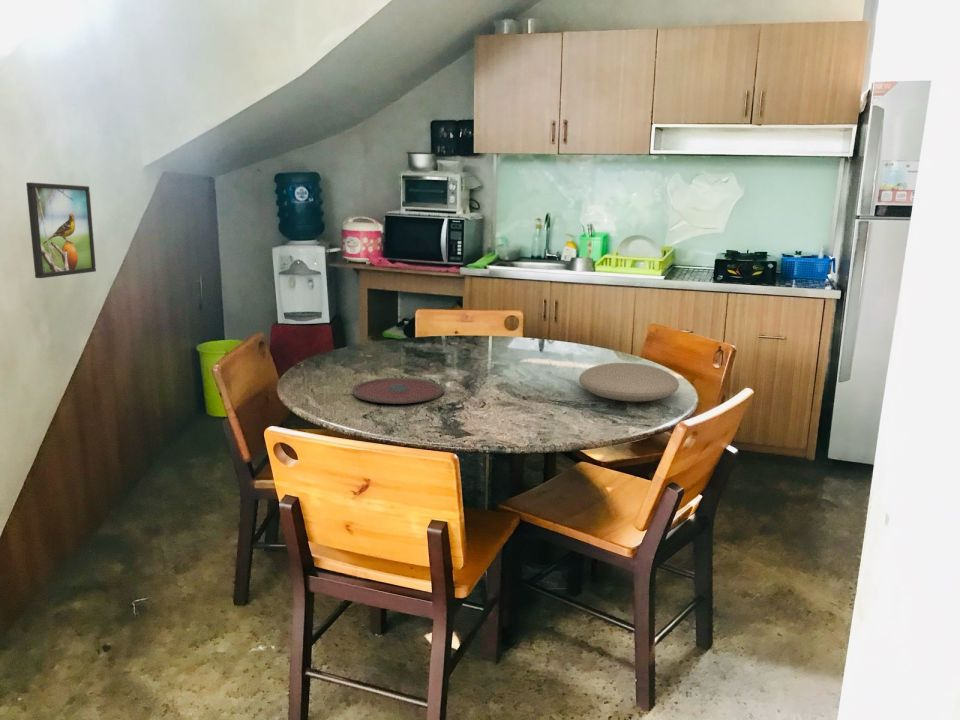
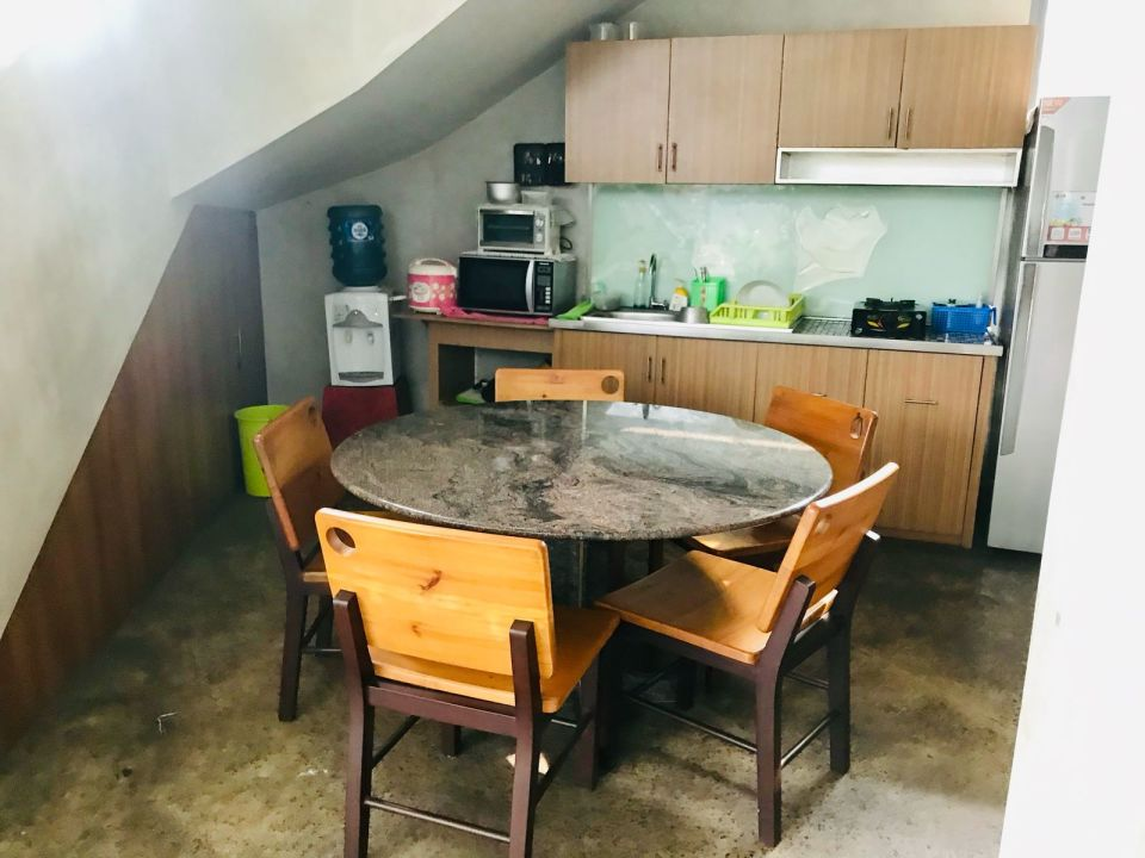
- plate [578,362,680,402]
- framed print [25,182,97,279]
- plate [352,377,445,405]
